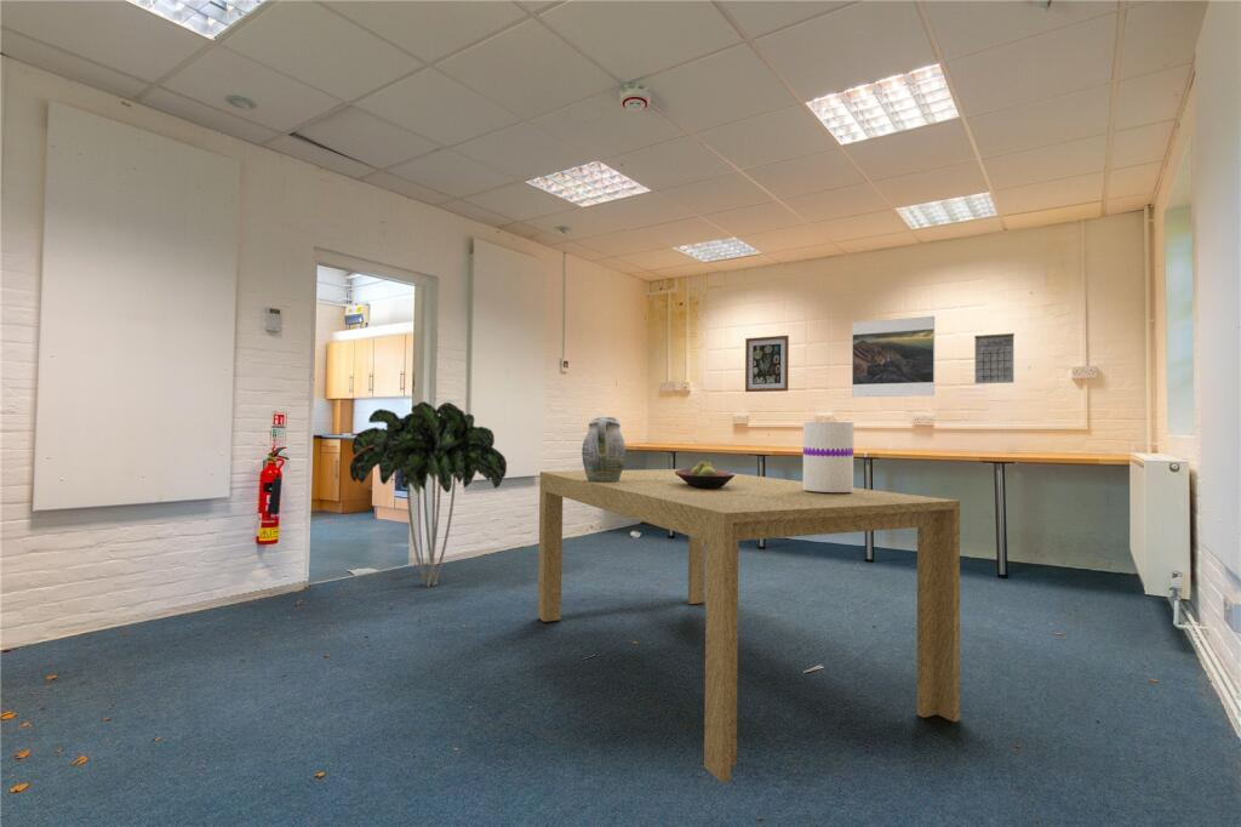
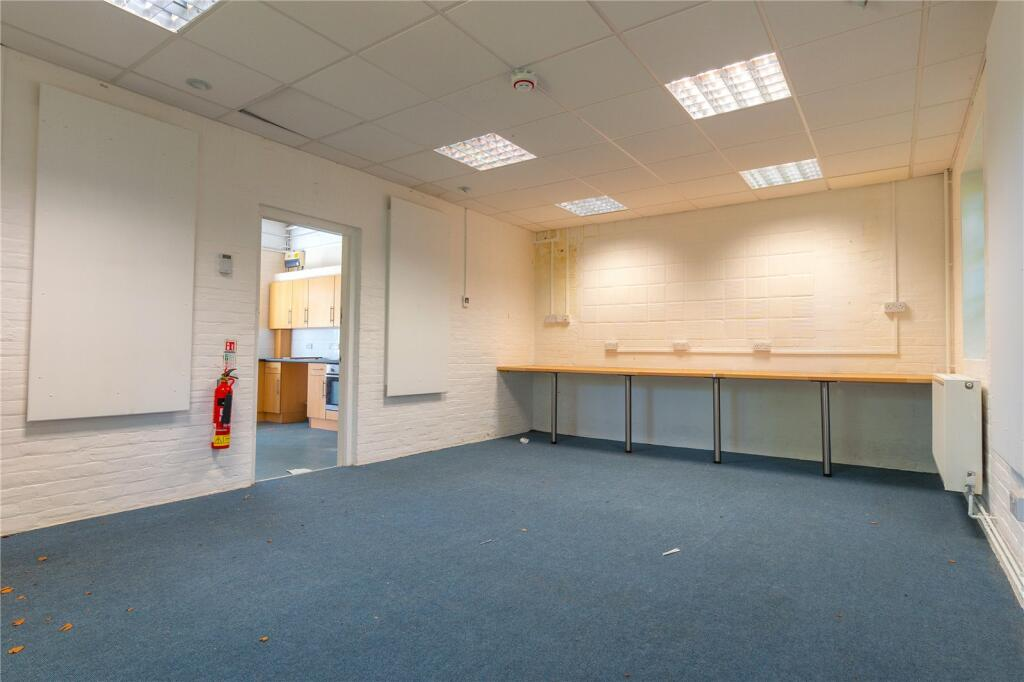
- vase [802,421,854,492]
- dining table [537,468,961,785]
- wall art [744,335,790,393]
- fruit bowl [675,460,734,490]
- pitcher [581,416,627,483]
- calendar [973,330,1016,384]
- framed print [851,315,936,398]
- indoor plant [349,400,508,588]
